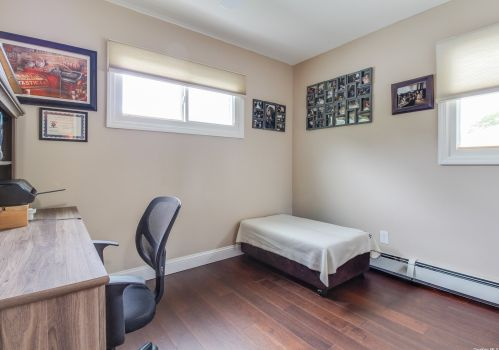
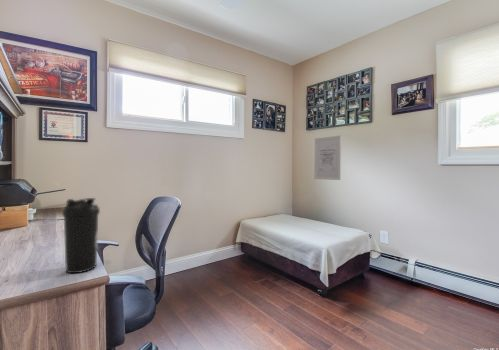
+ water bottle [61,197,101,274]
+ wall art [313,134,342,181]
